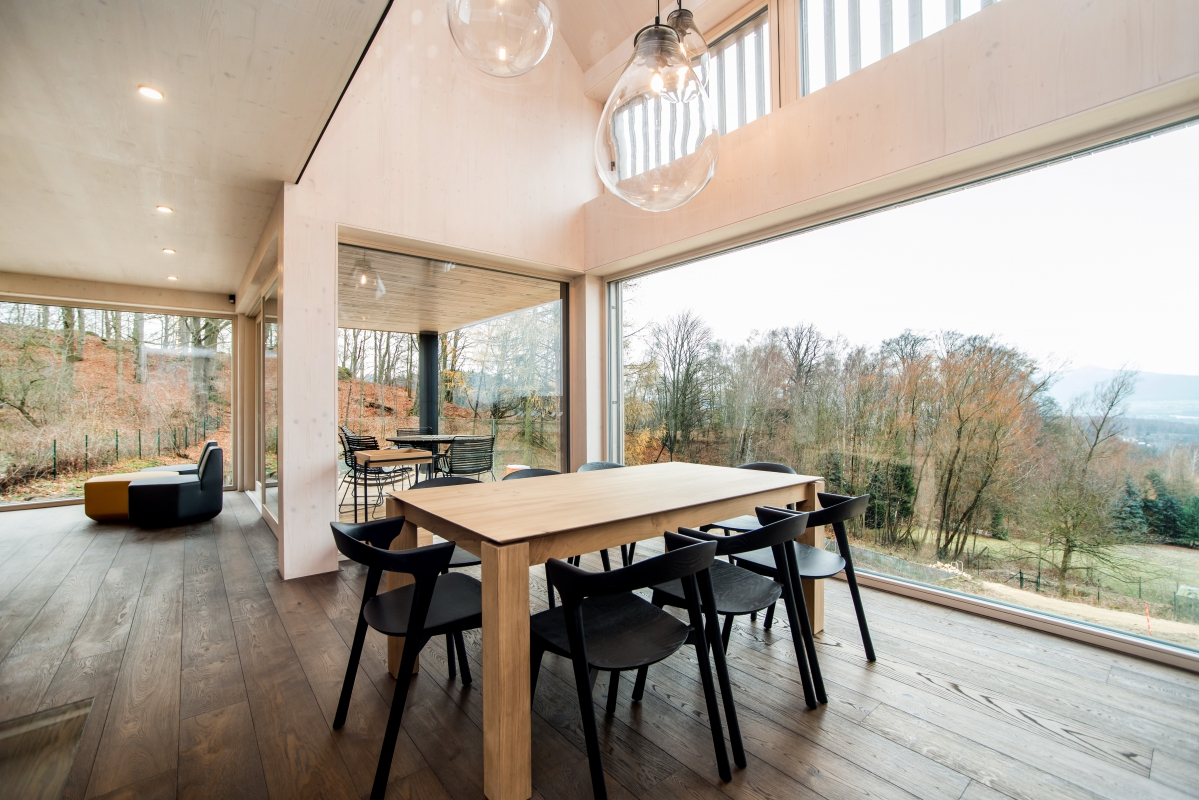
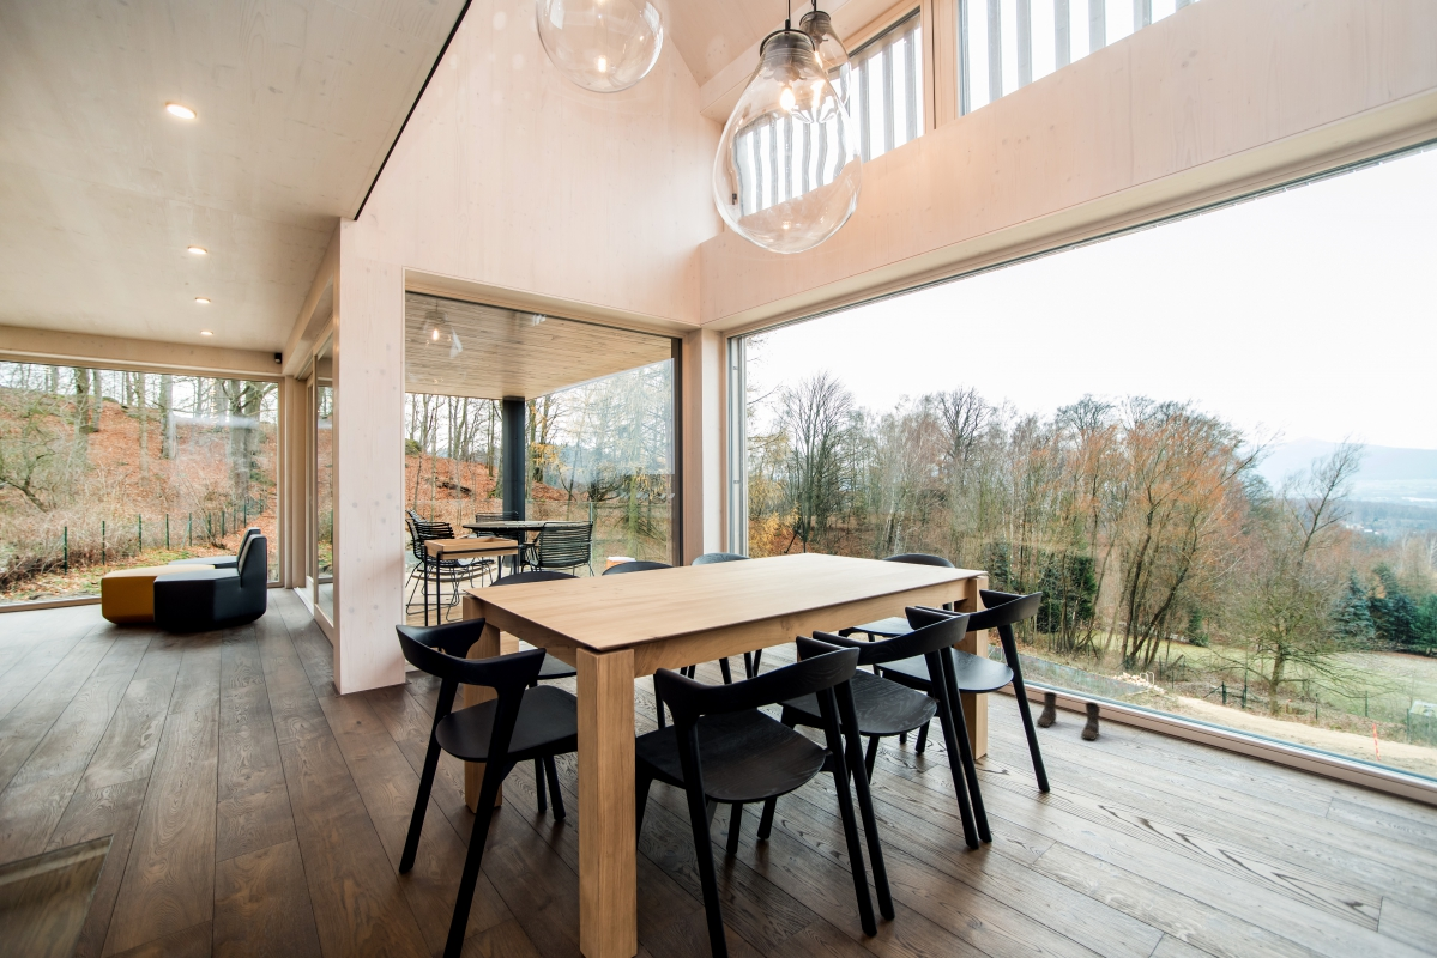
+ boots [1036,691,1101,741]
